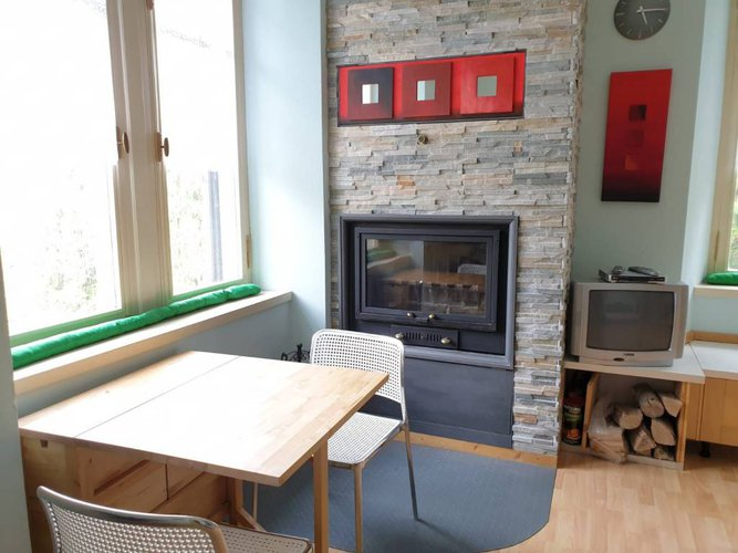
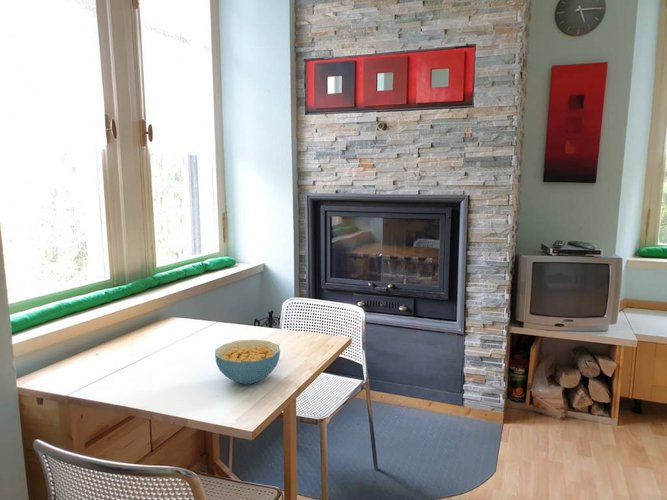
+ cereal bowl [214,339,281,385]
